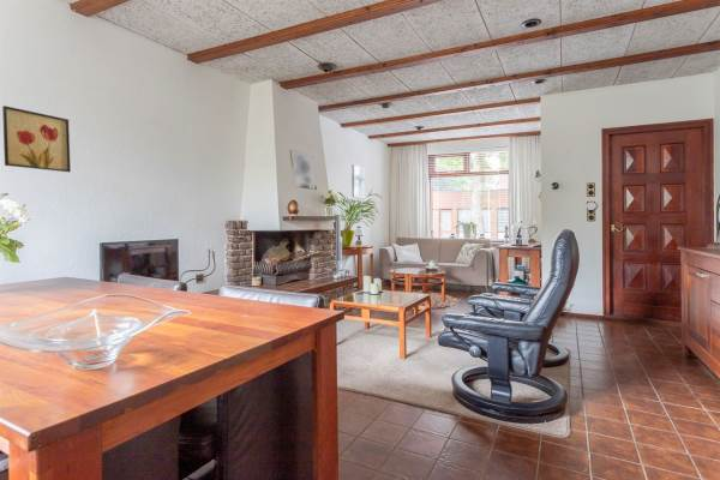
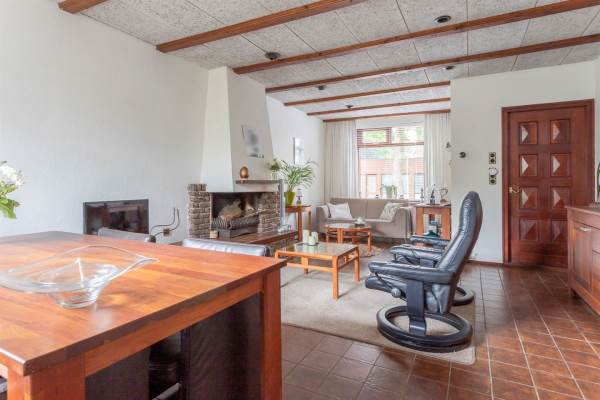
- wall art [1,104,72,174]
